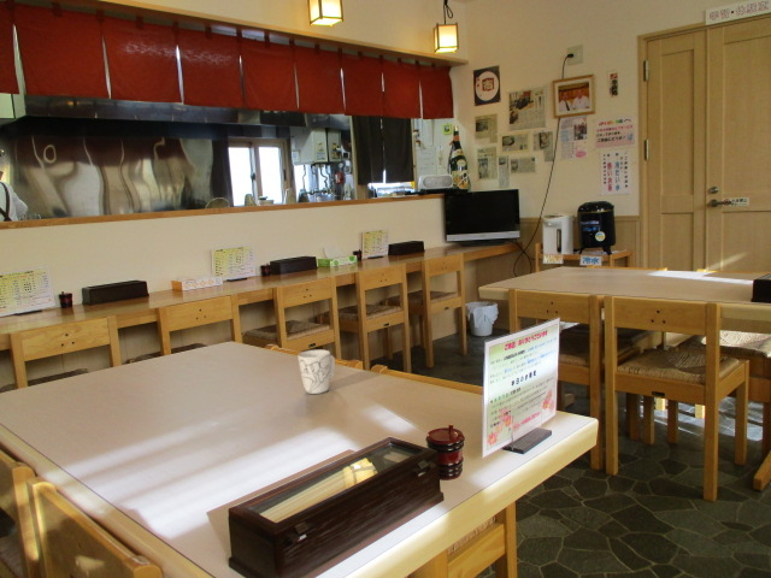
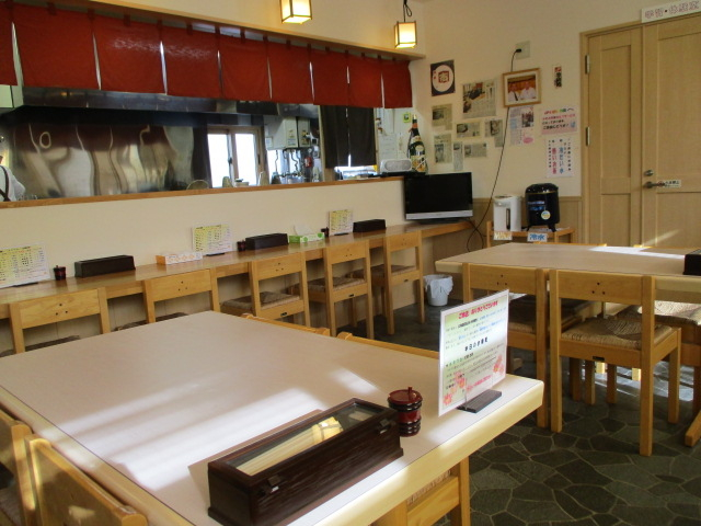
- mug [296,349,336,395]
